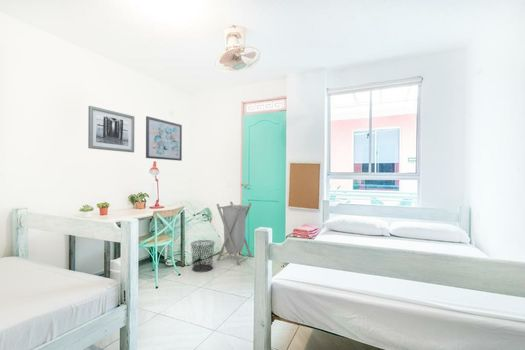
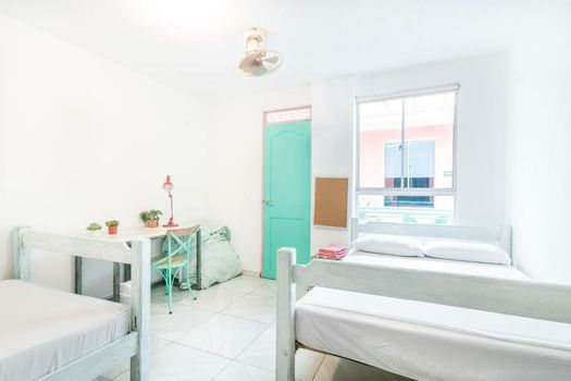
- wall art [145,115,183,162]
- laundry hamper [215,200,253,266]
- waste bin [189,239,216,273]
- wall art [87,105,135,153]
